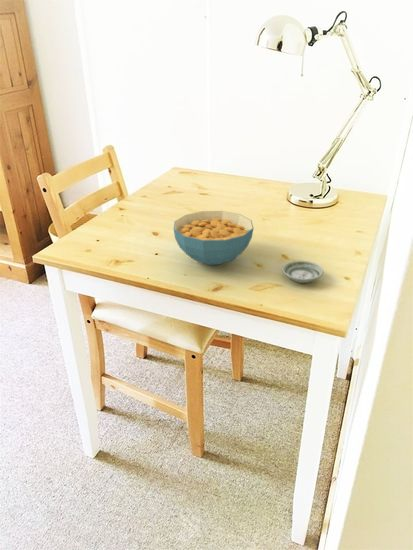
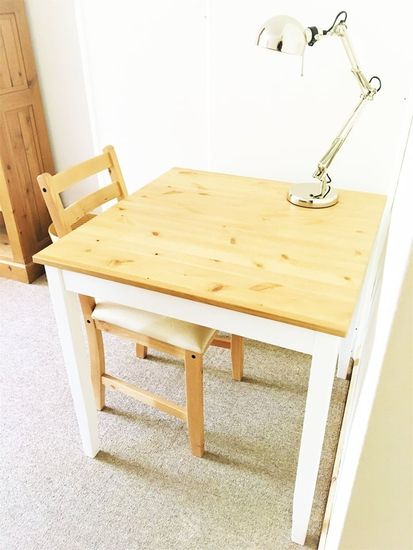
- cereal bowl [173,210,254,266]
- saucer [281,260,324,284]
